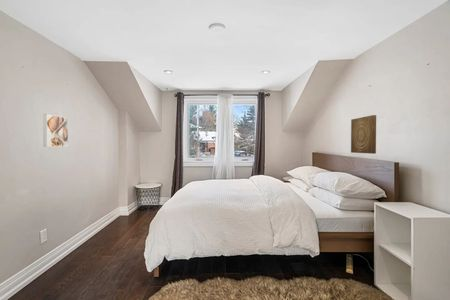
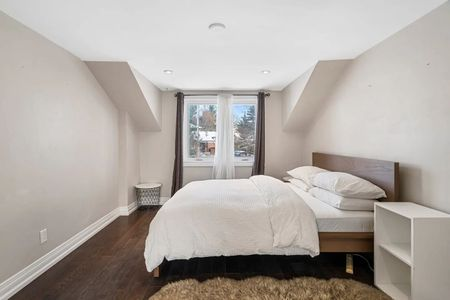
- wall art [350,114,377,155]
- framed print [42,113,69,148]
